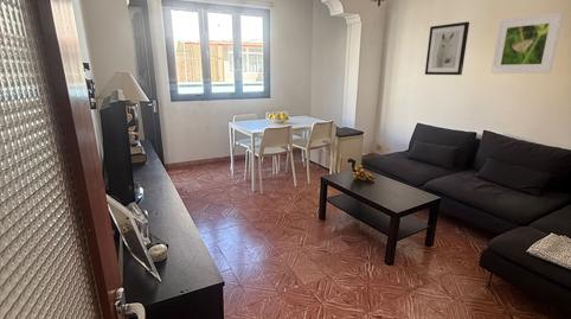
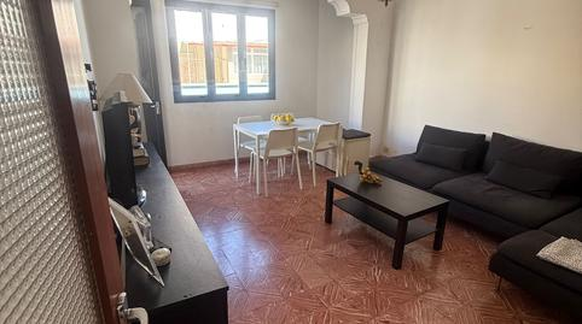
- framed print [490,11,565,75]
- wall art [424,20,470,76]
